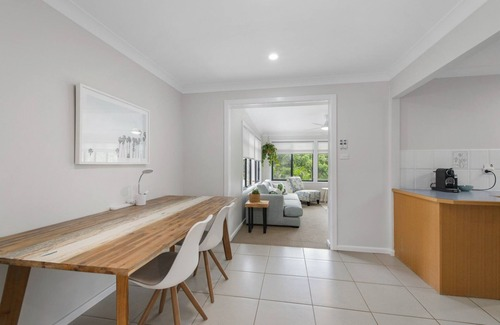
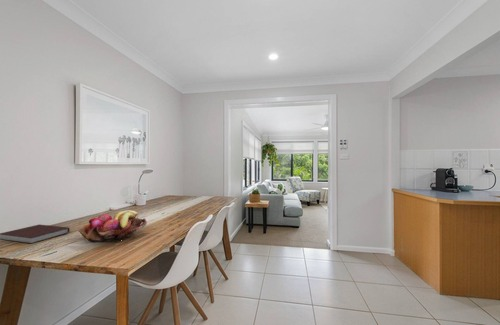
+ fruit basket [77,209,148,244]
+ notebook [0,224,71,245]
